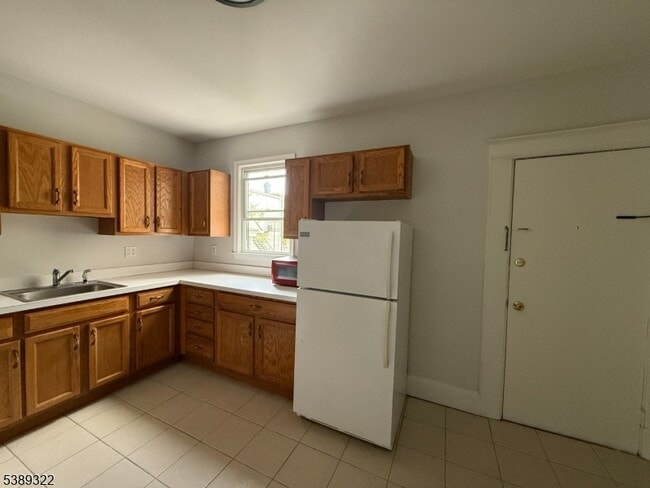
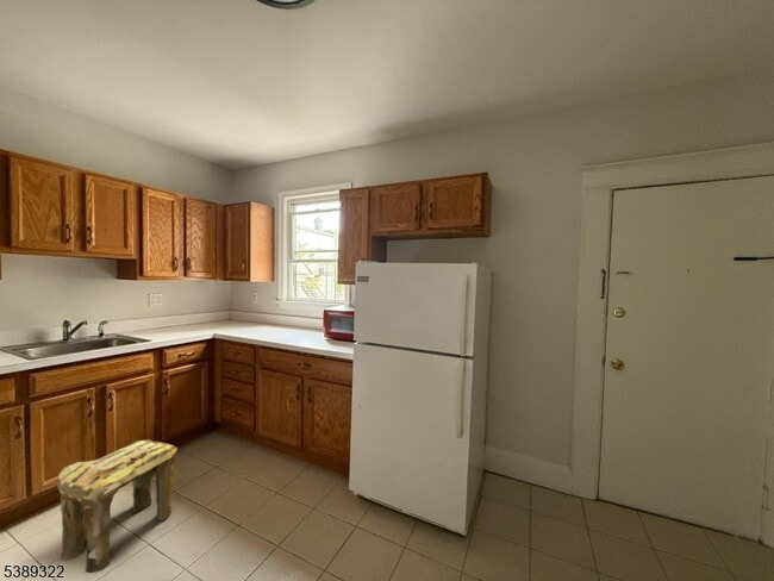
+ stool [56,438,179,574]
